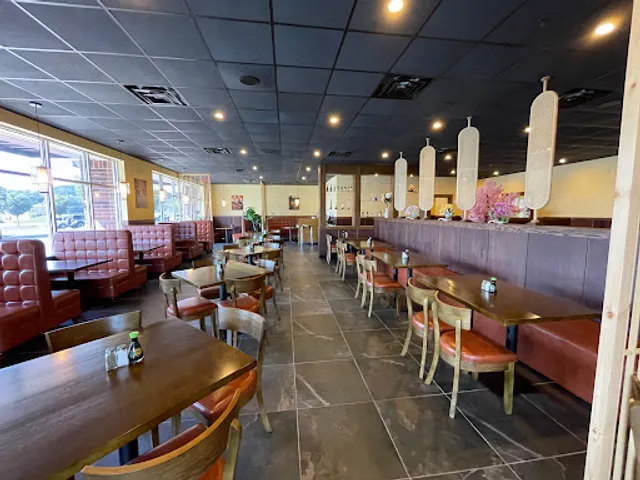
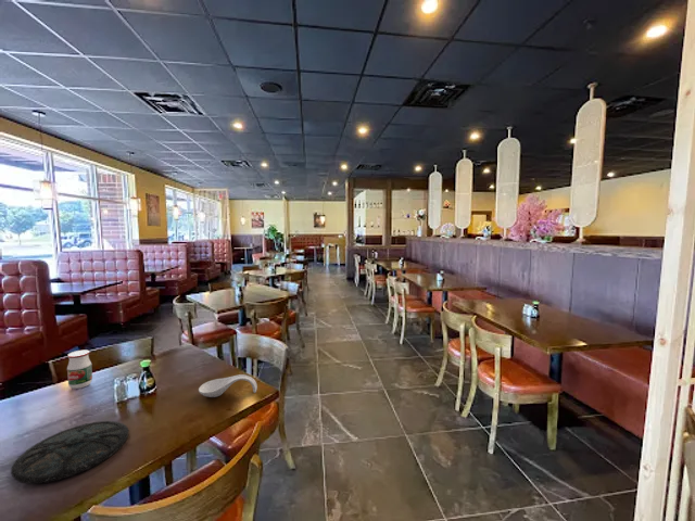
+ jar [66,350,93,390]
+ plate [10,420,129,485]
+ spoon rest [198,373,258,398]
